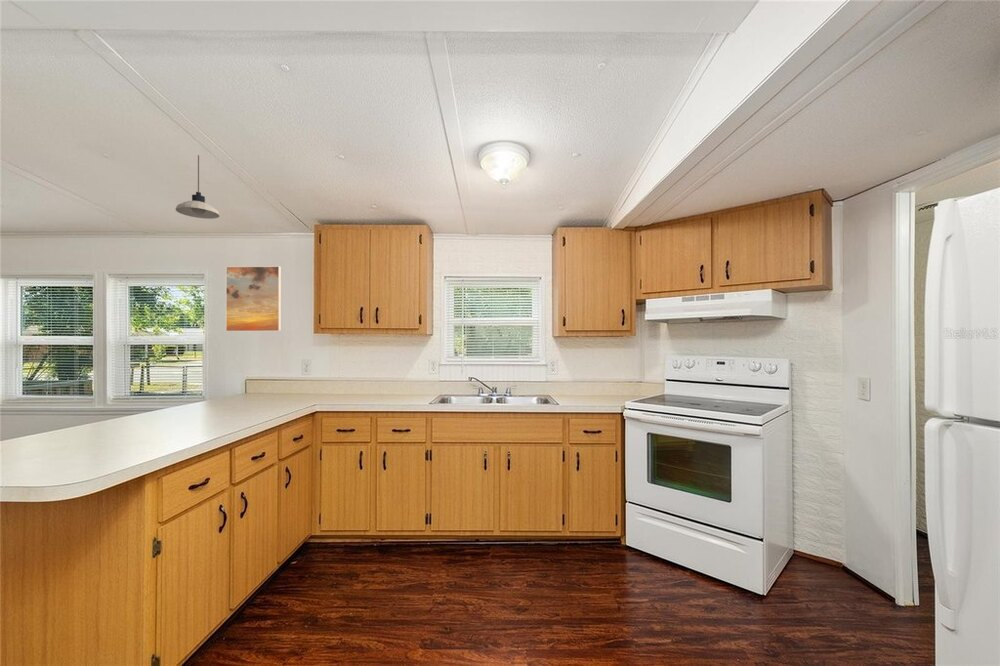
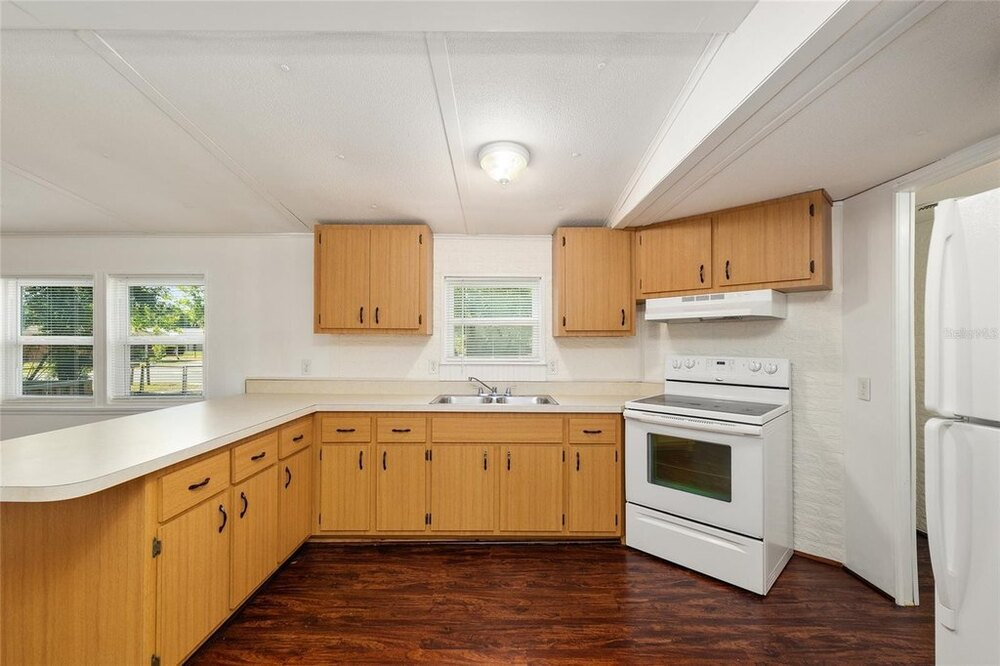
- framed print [225,265,282,332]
- pendant light [175,154,221,220]
